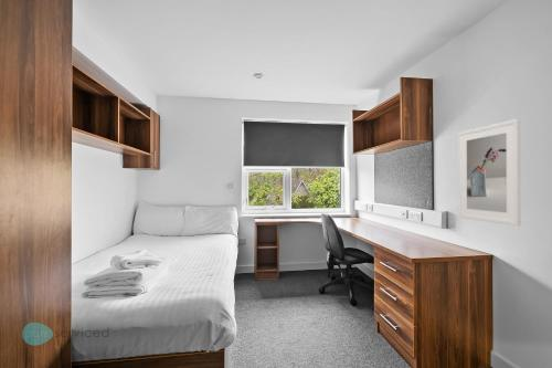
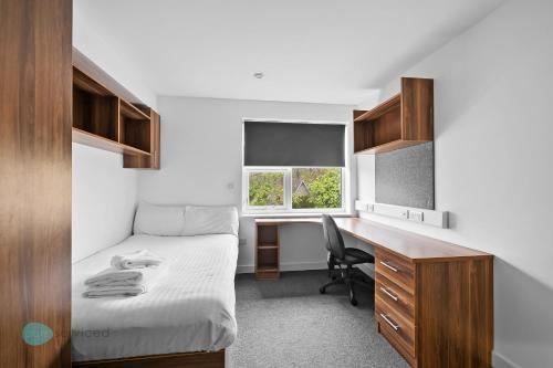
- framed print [457,117,522,227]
